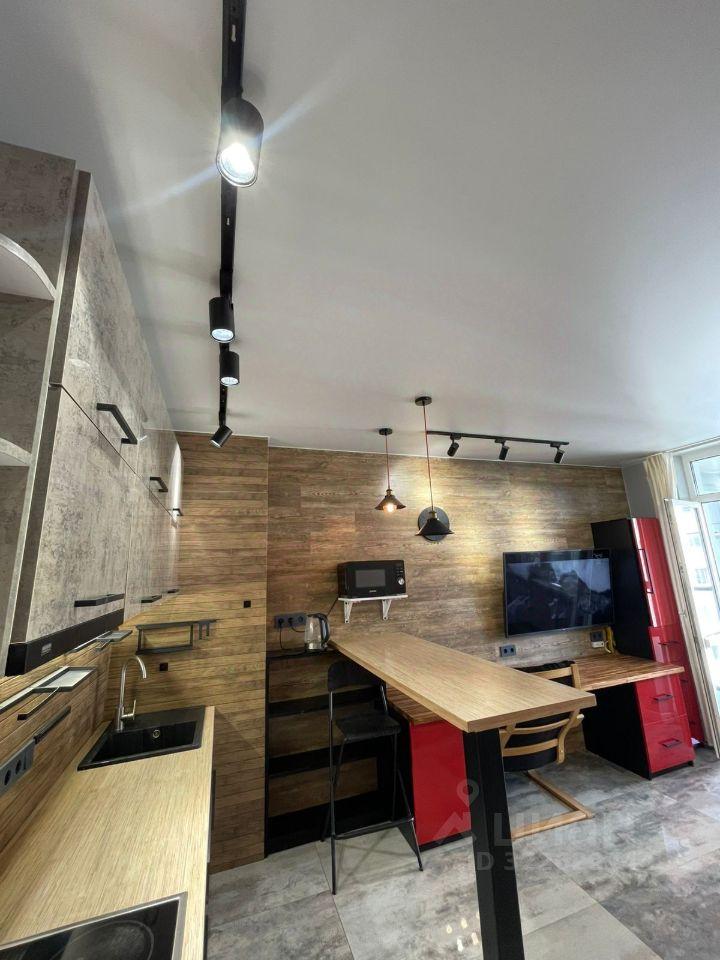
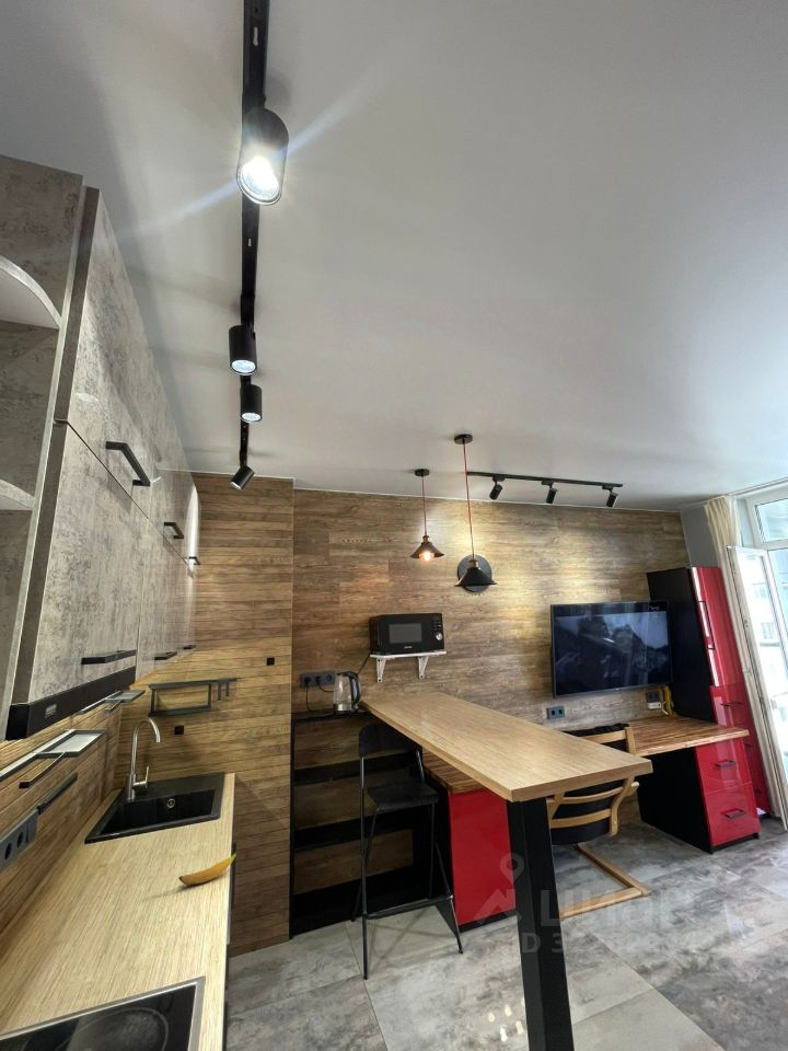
+ banana [177,851,239,886]
